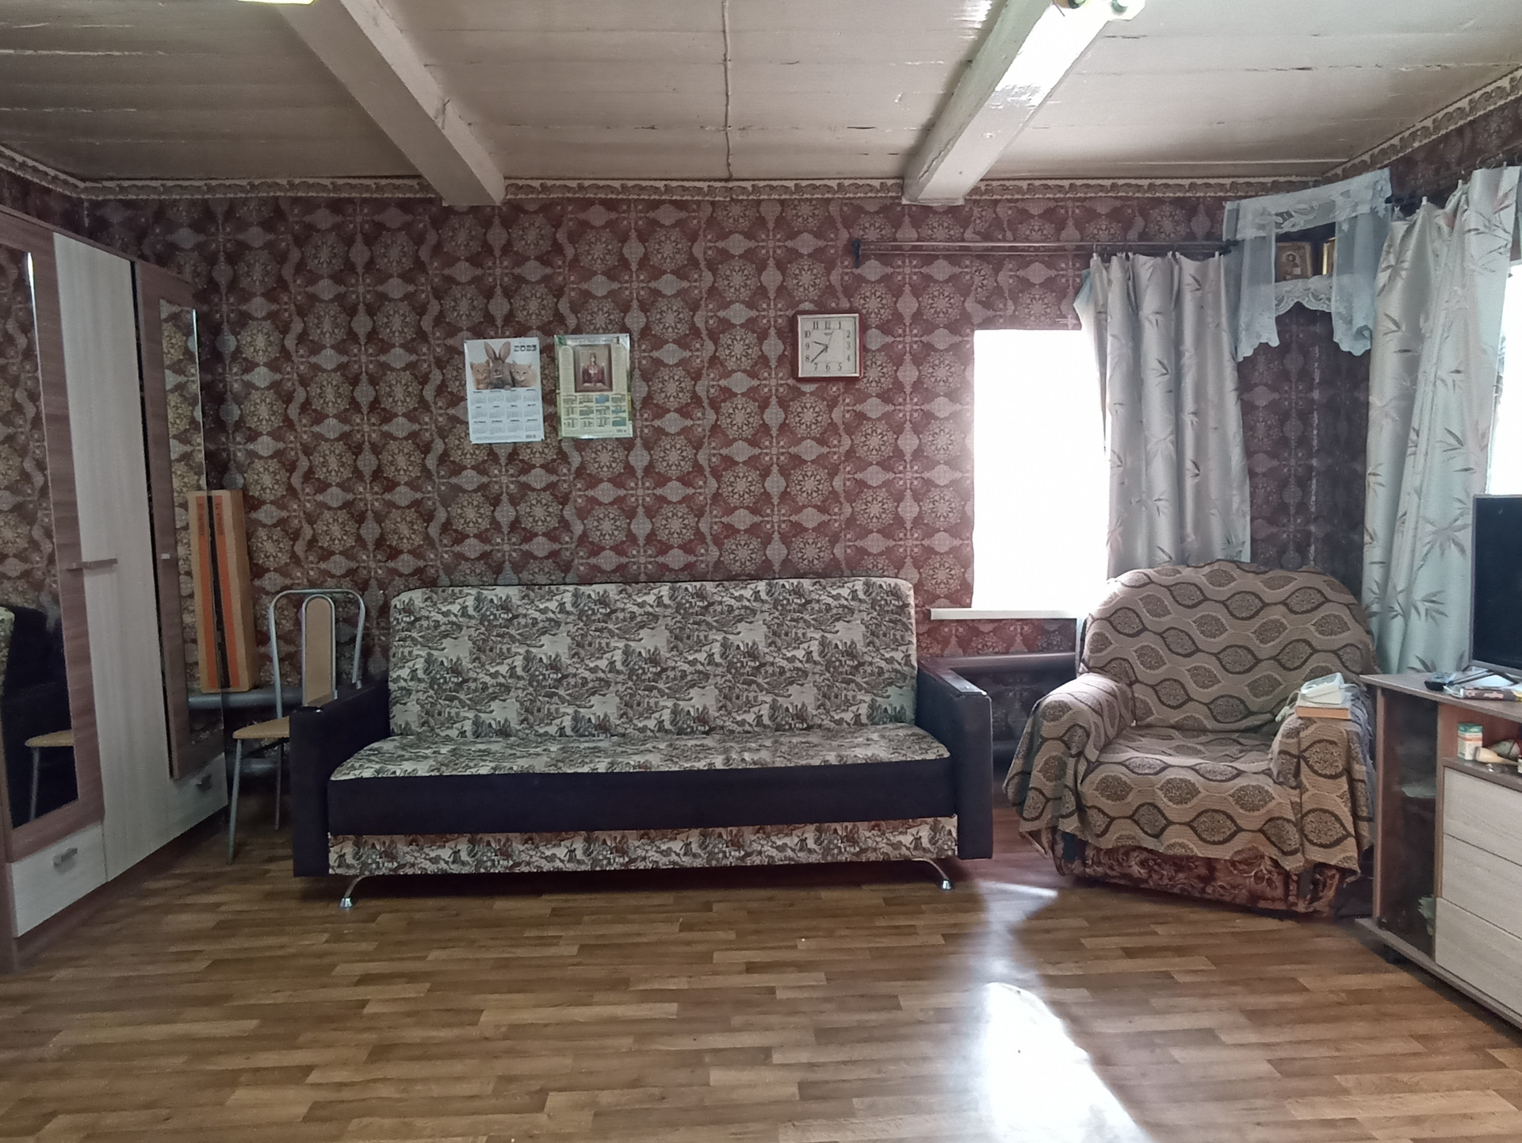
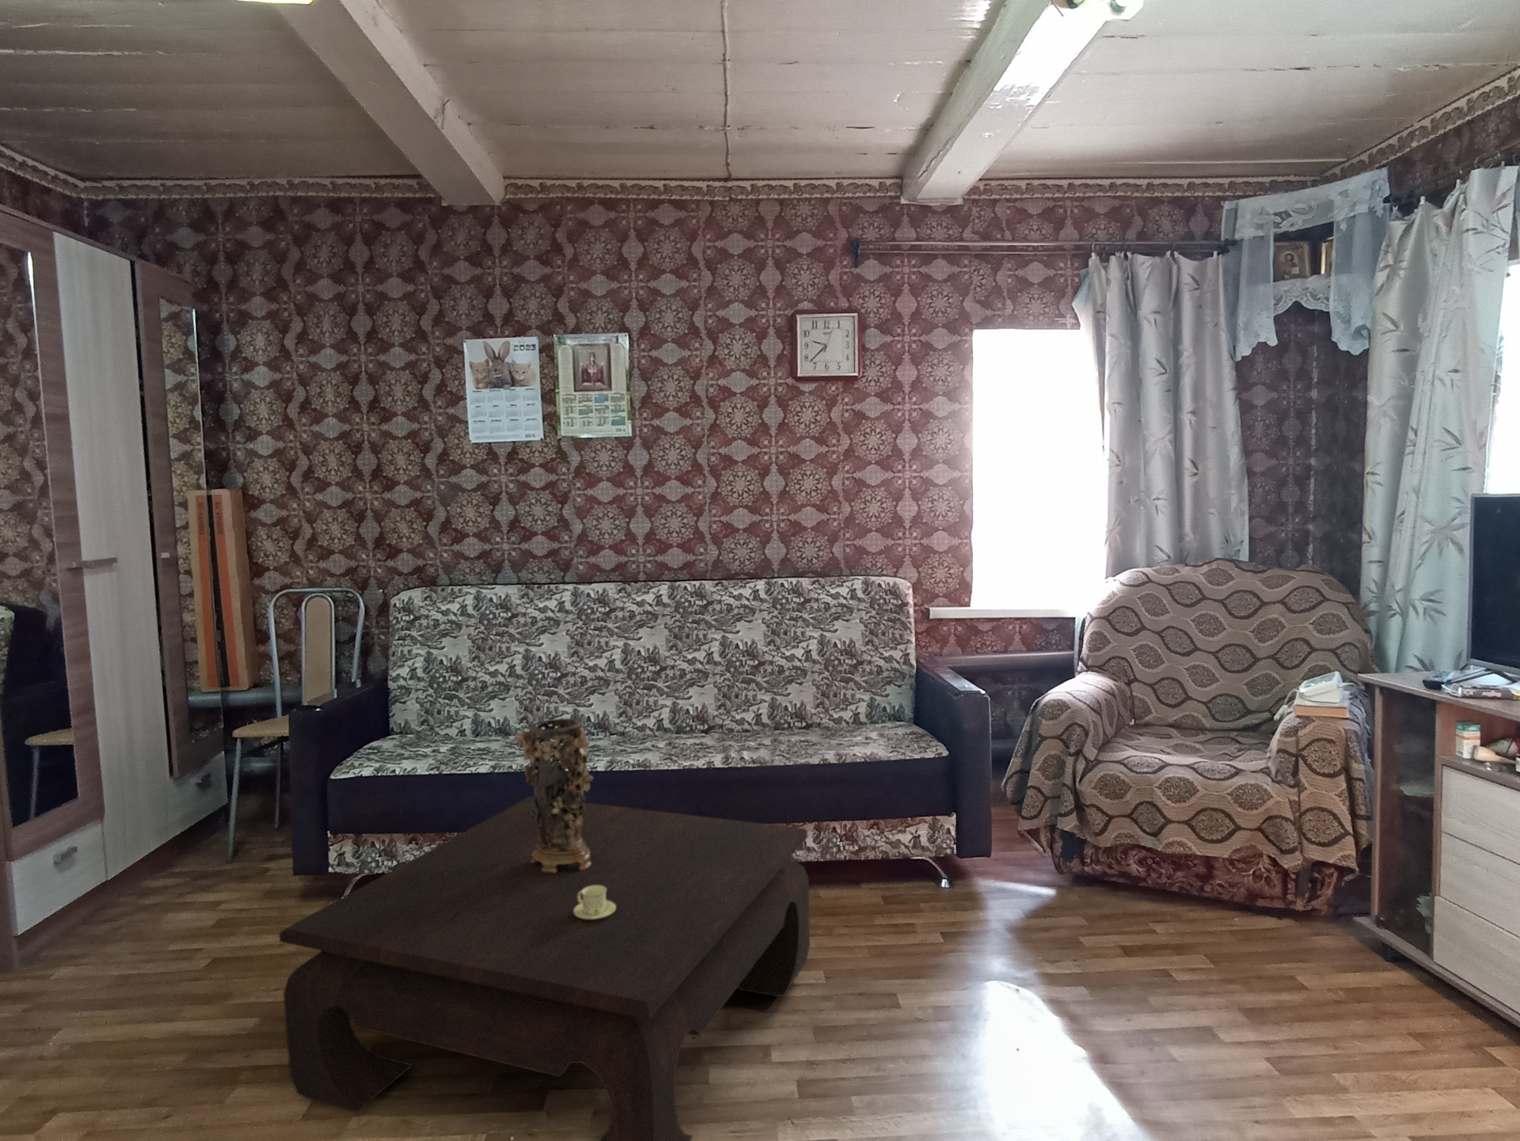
+ coffee table [278,795,810,1141]
+ chinaware [574,886,616,918]
+ decorative vase [514,717,595,873]
